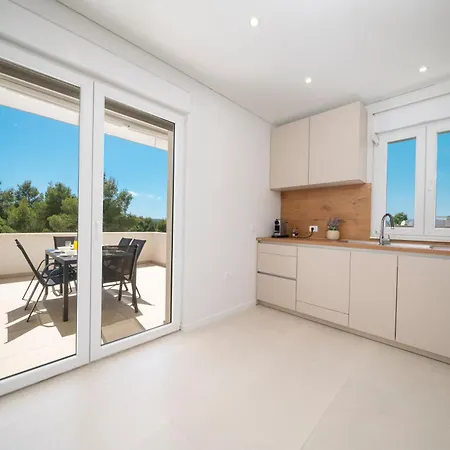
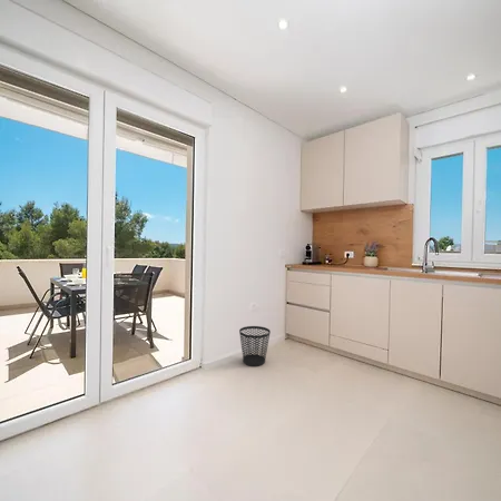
+ wastebasket [238,325,272,367]
